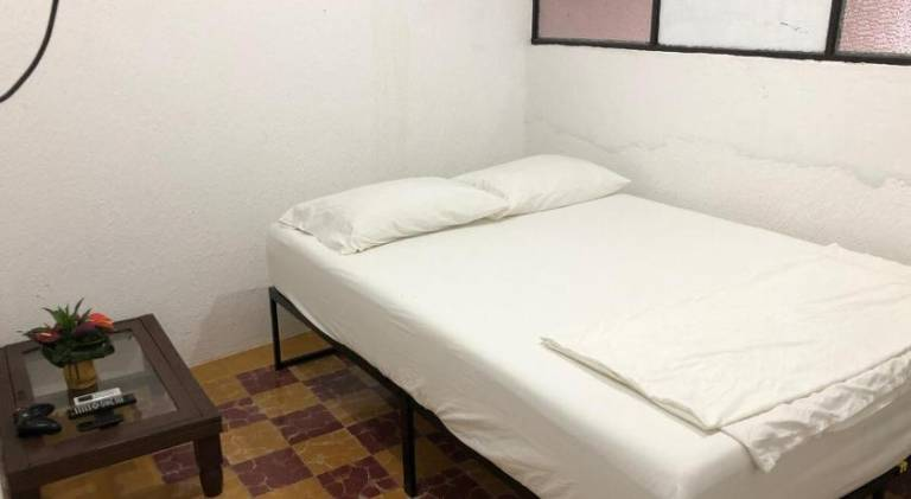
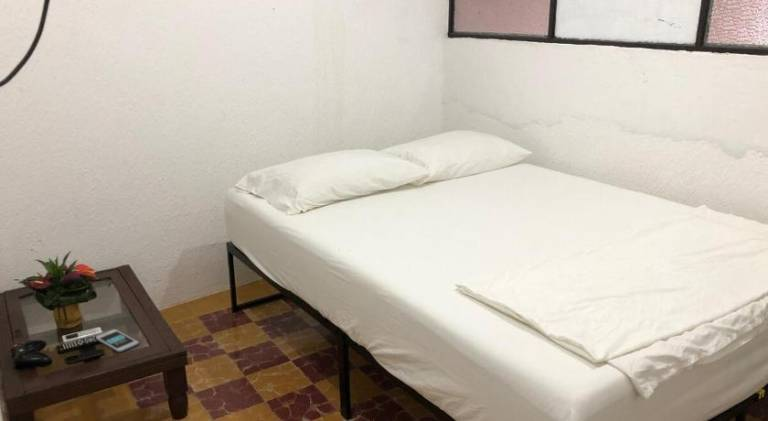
+ smartphone [95,328,140,353]
